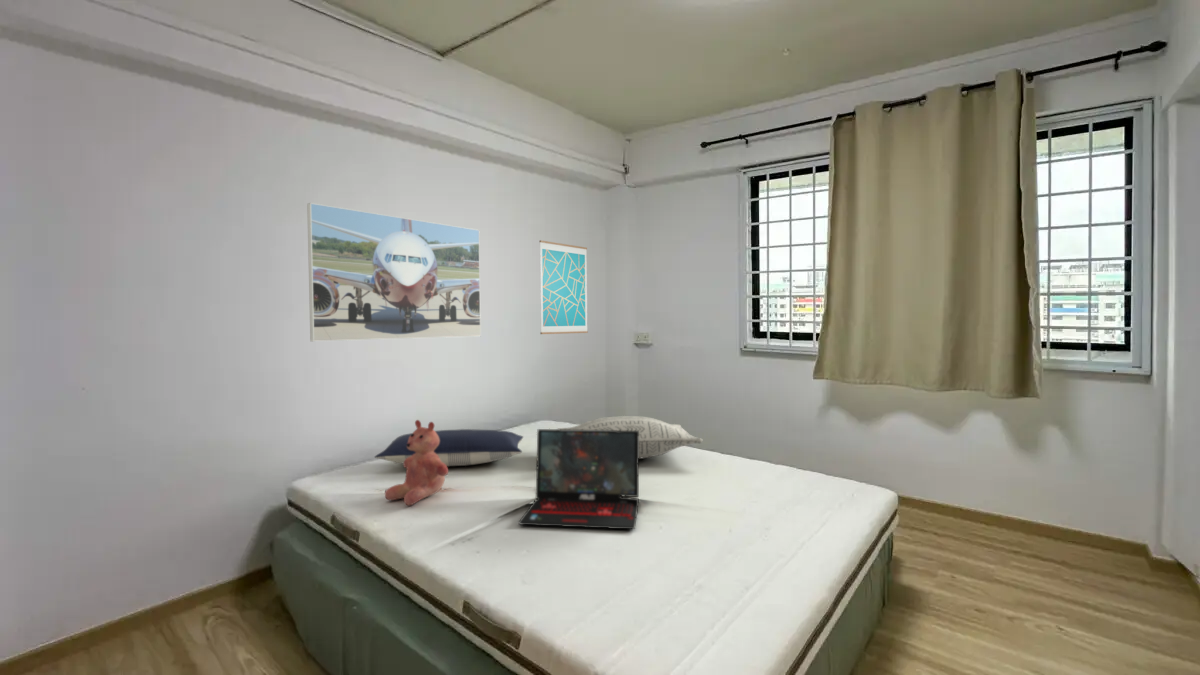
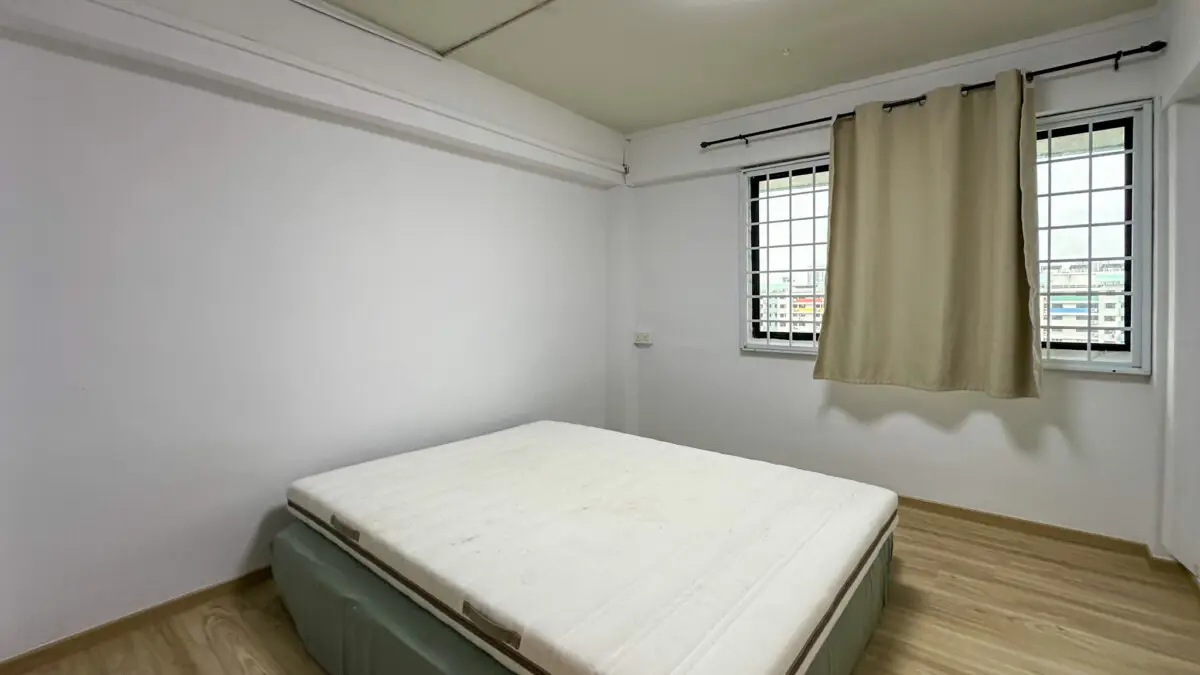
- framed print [306,202,482,343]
- teddy bear [384,419,449,506]
- laptop [517,428,640,530]
- wall art [539,239,589,335]
- pillow [557,415,703,460]
- pillow [373,428,524,467]
